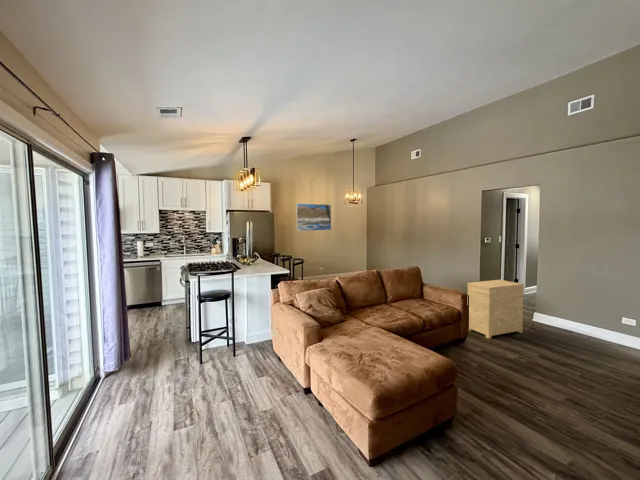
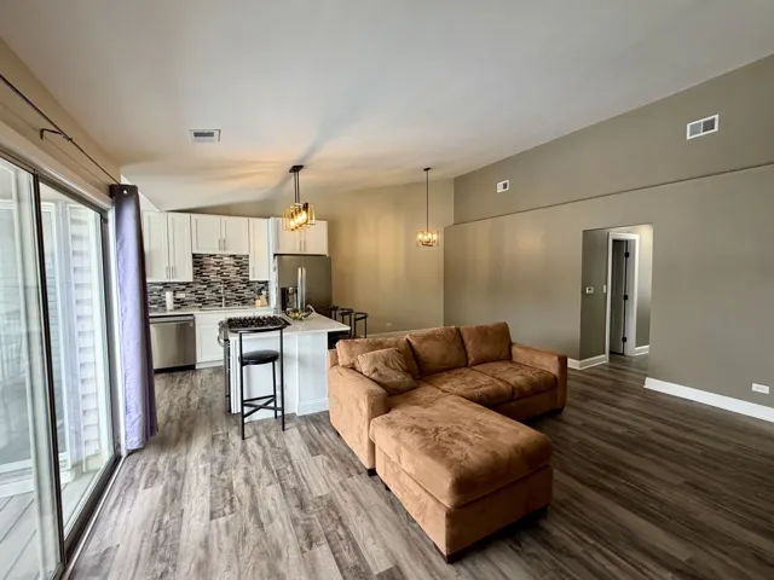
- side table [466,279,525,339]
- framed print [295,203,332,232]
